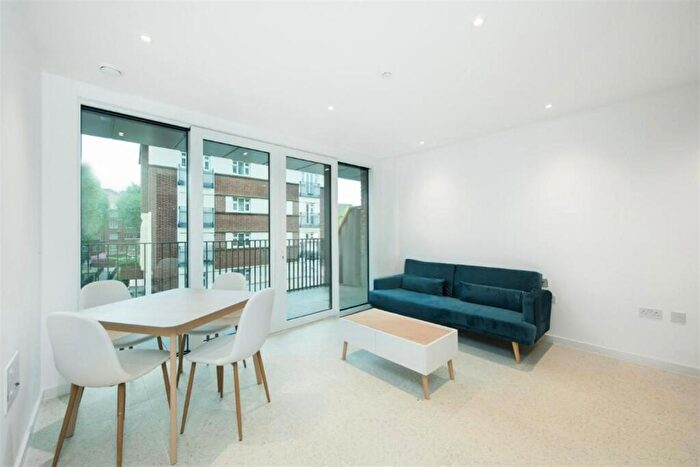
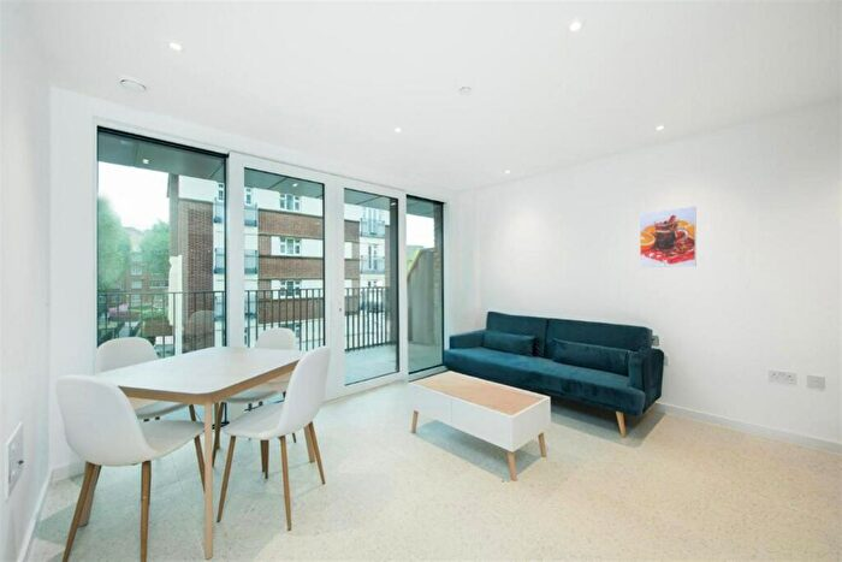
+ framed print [639,206,698,268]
